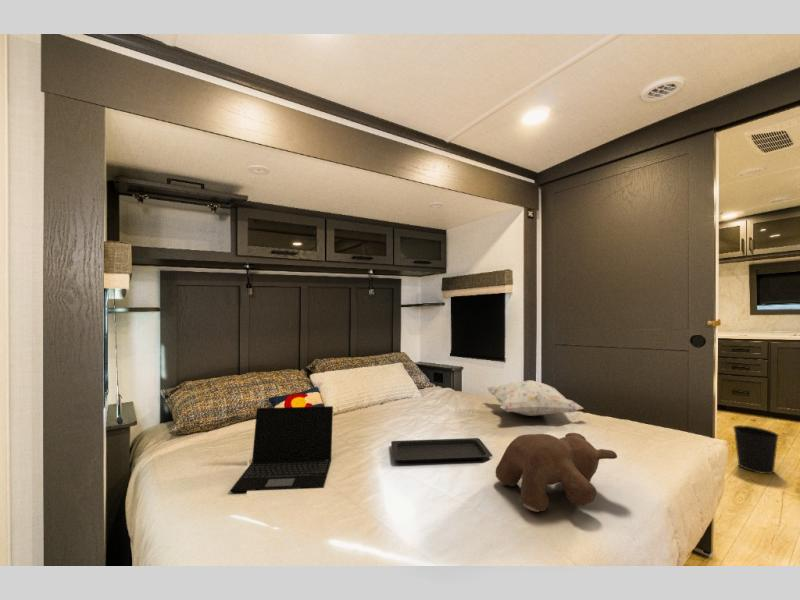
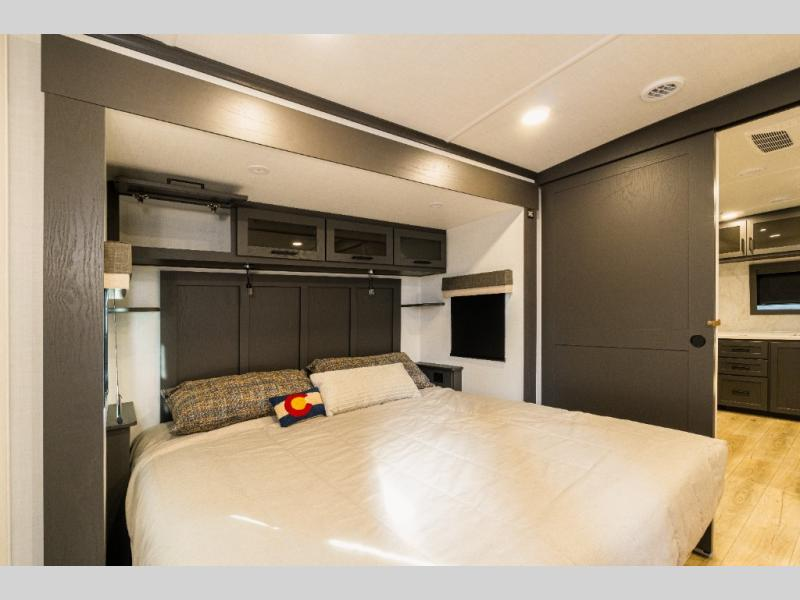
- teddy bear [495,432,618,513]
- decorative pillow [486,379,584,417]
- wastebasket [732,424,780,475]
- laptop [230,405,334,493]
- serving tray [390,437,493,463]
